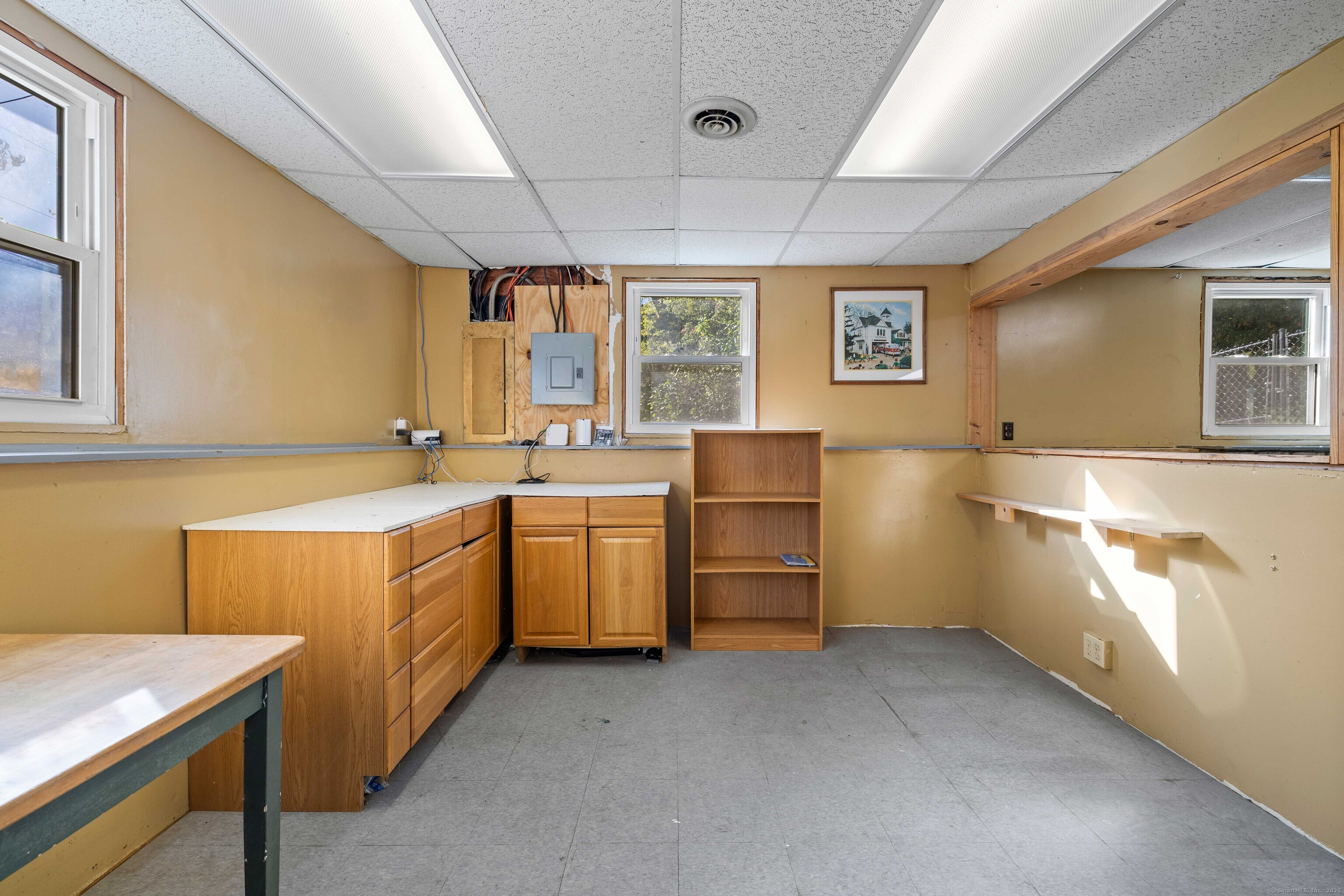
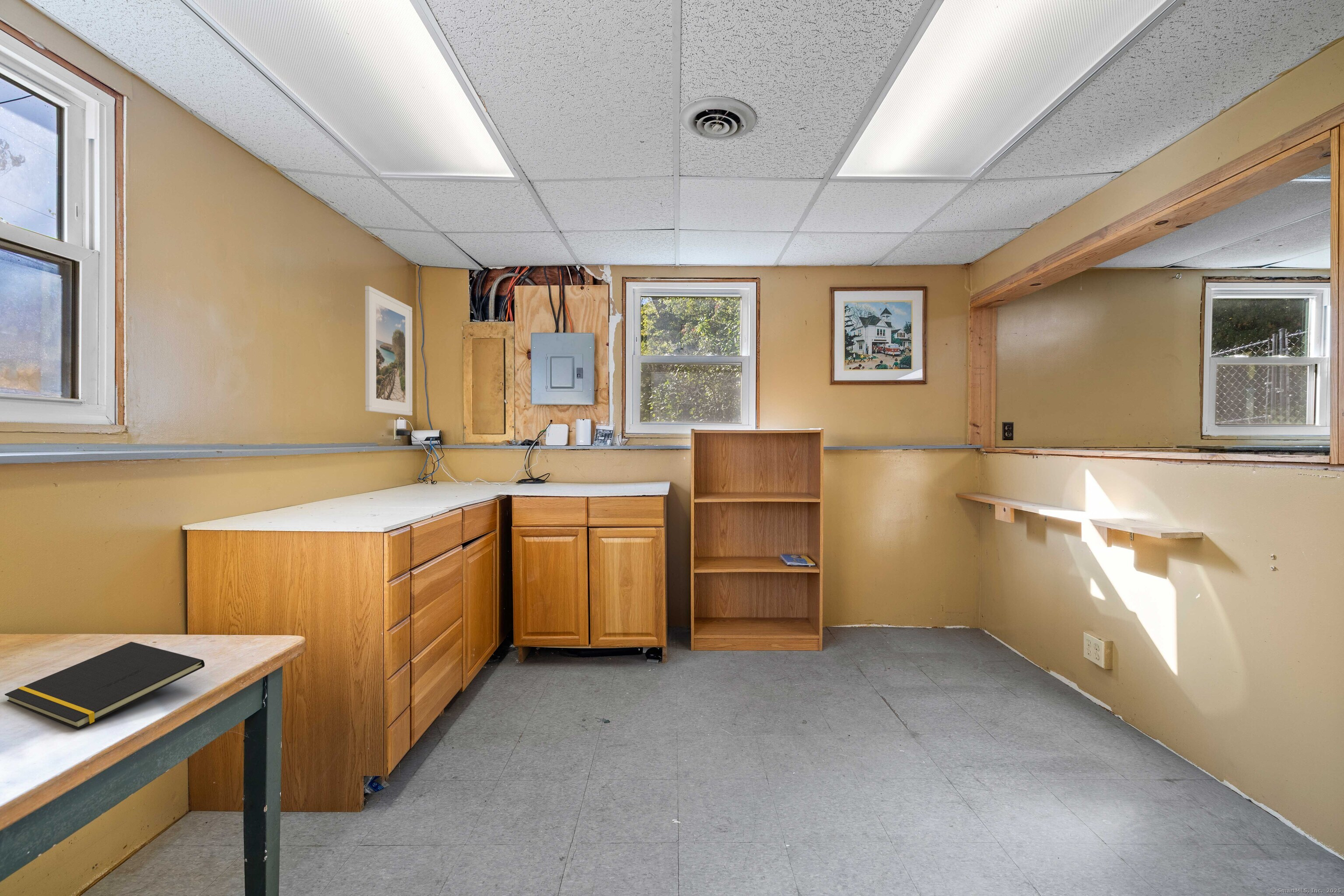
+ notepad [4,641,205,730]
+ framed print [364,286,413,416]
